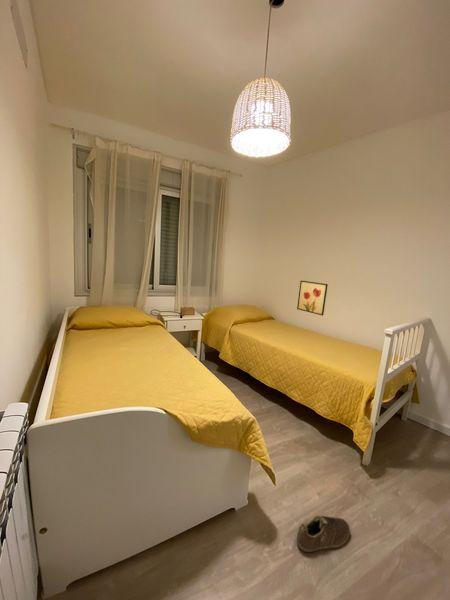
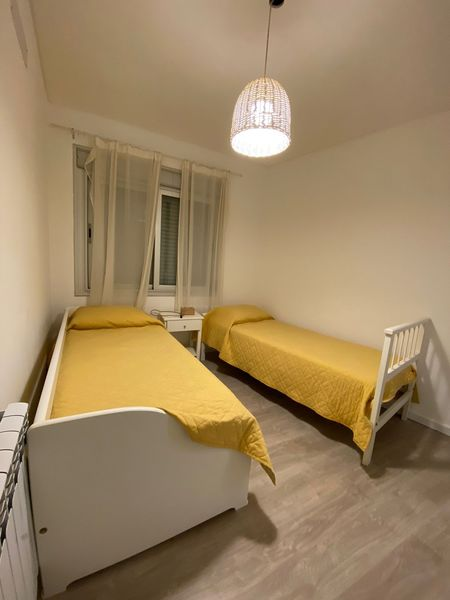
- sneaker [296,515,351,553]
- wall art [296,280,329,317]
